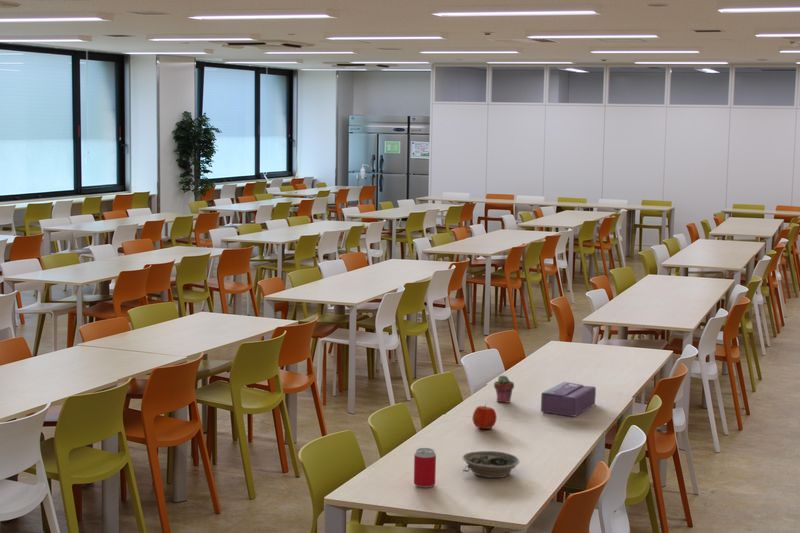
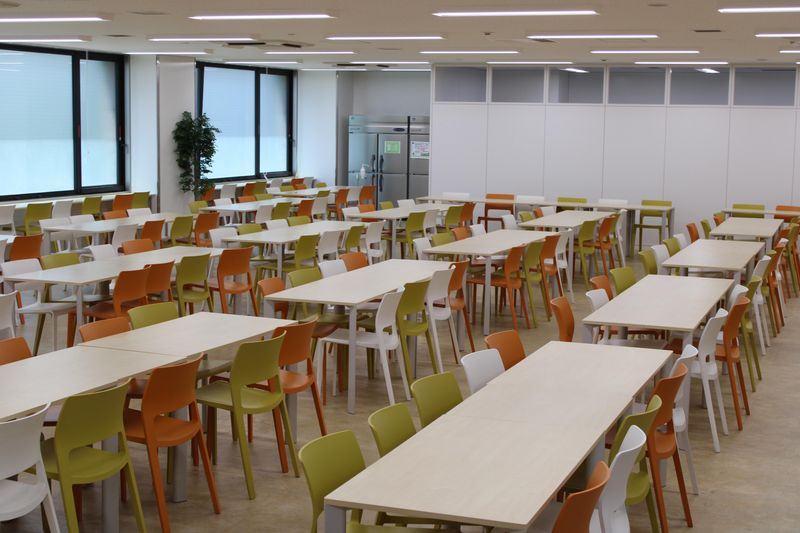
- bowl [462,450,521,479]
- tissue box [540,381,597,418]
- beverage can [413,447,437,488]
- potted succulent [493,374,515,404]
- apple [471,403,498,430]
